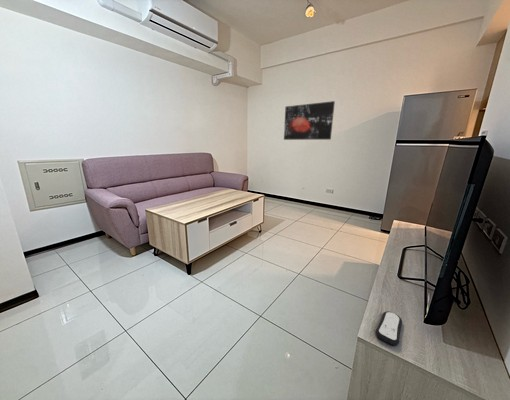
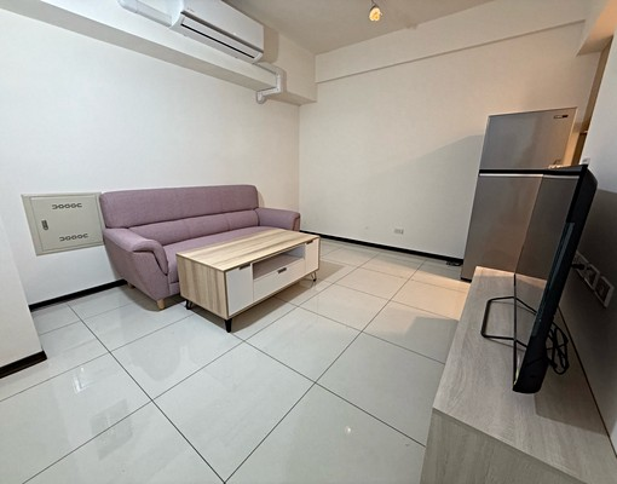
- wall art [283,100,336,141]
- remote control [375,310,403,346]
